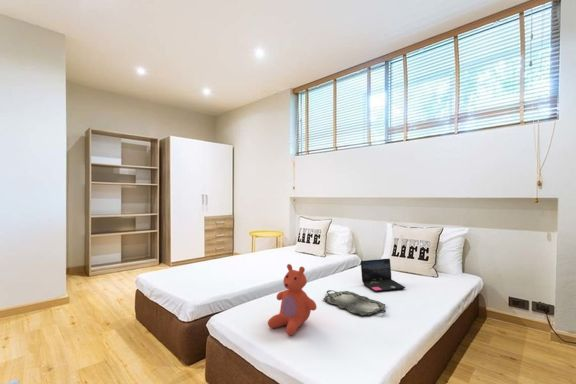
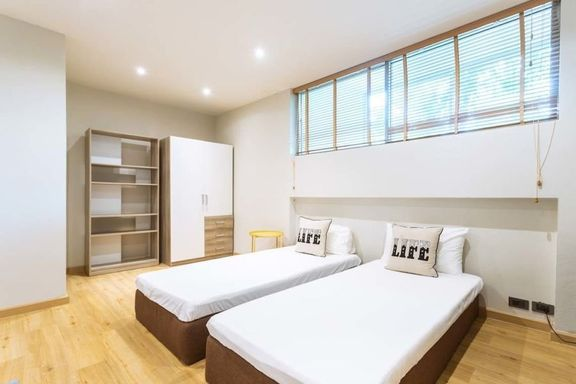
- teddy bear [267,263,318,336]
- laptop [360,258,406,292]
- serving tray [322,289,387,316]
